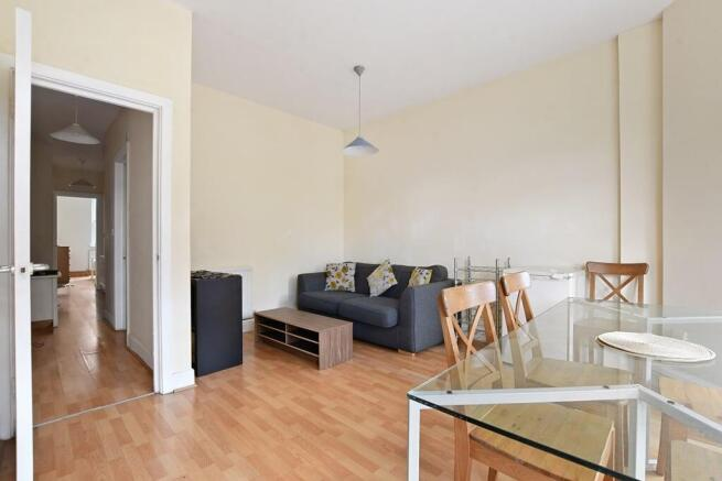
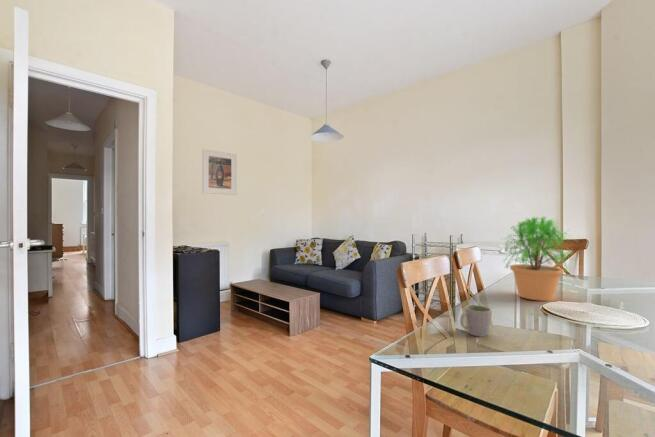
+ mug [459,304,493,338]
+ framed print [201,148,238,196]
+ potted plant [501,214,578,302]
